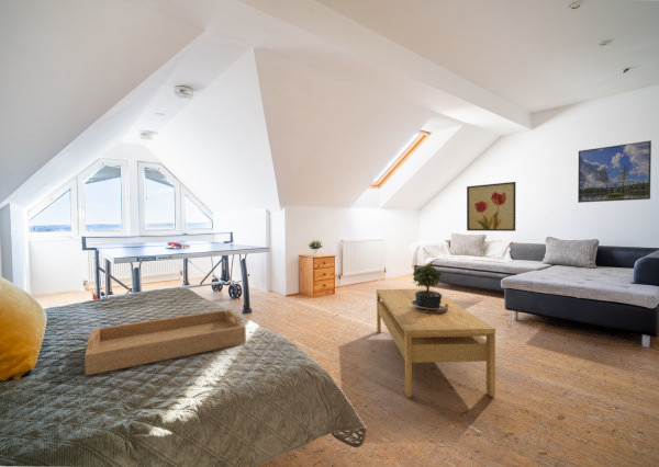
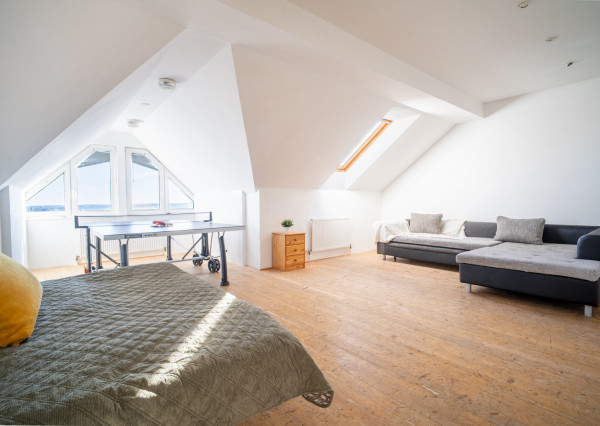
- coffee table [376,287,496,399]
- wall art [466,181,516,232]
- serving tray [83,308,247,377]
- potted plant [399,263,449,315]
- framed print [577,139,652,204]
